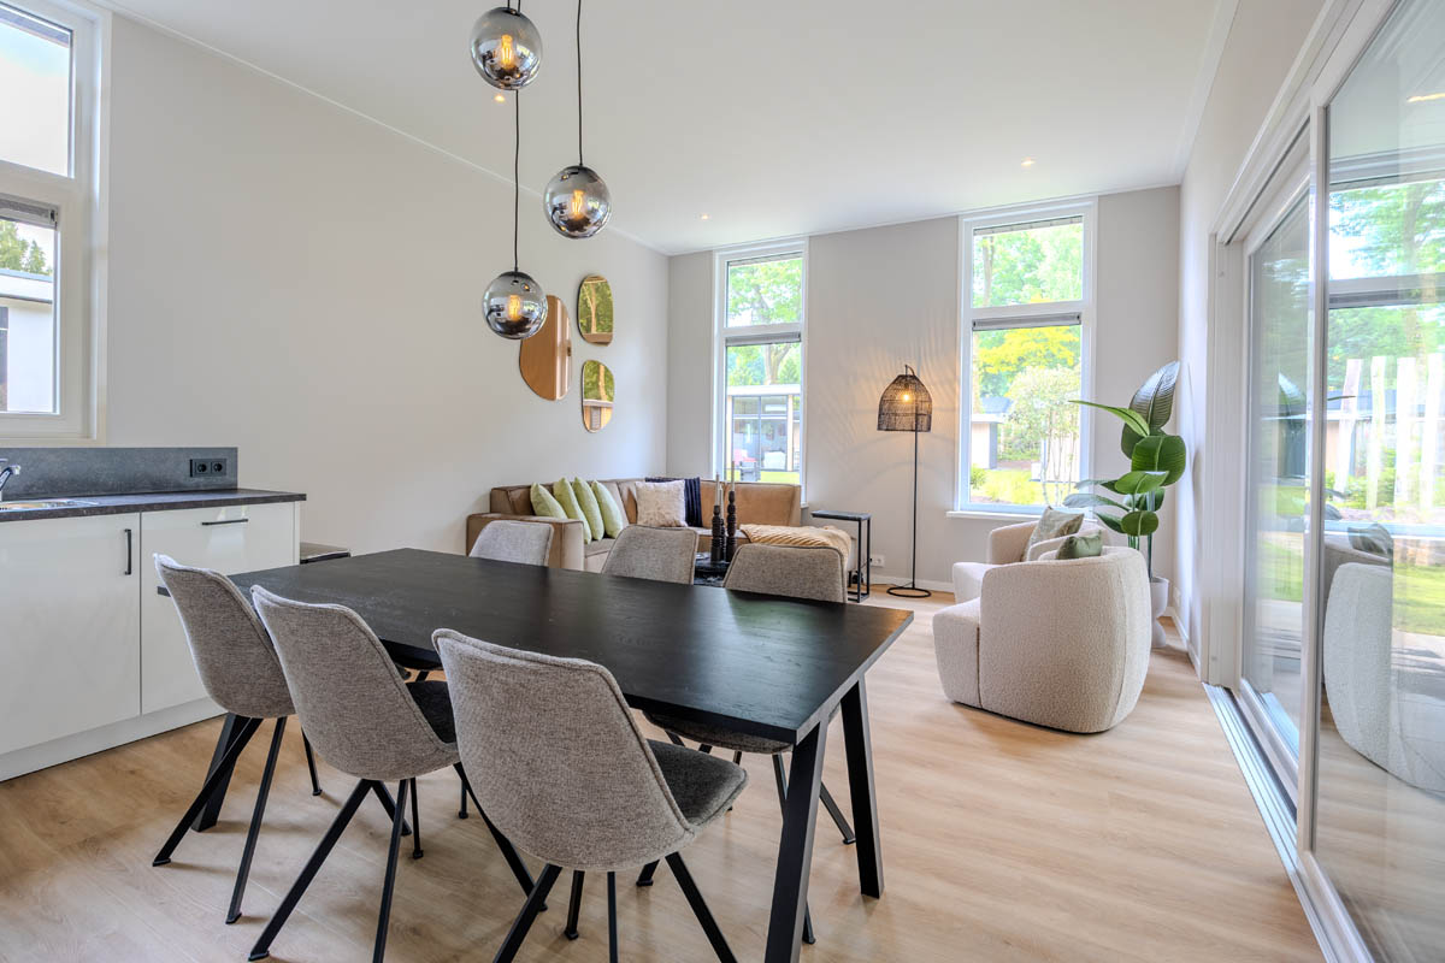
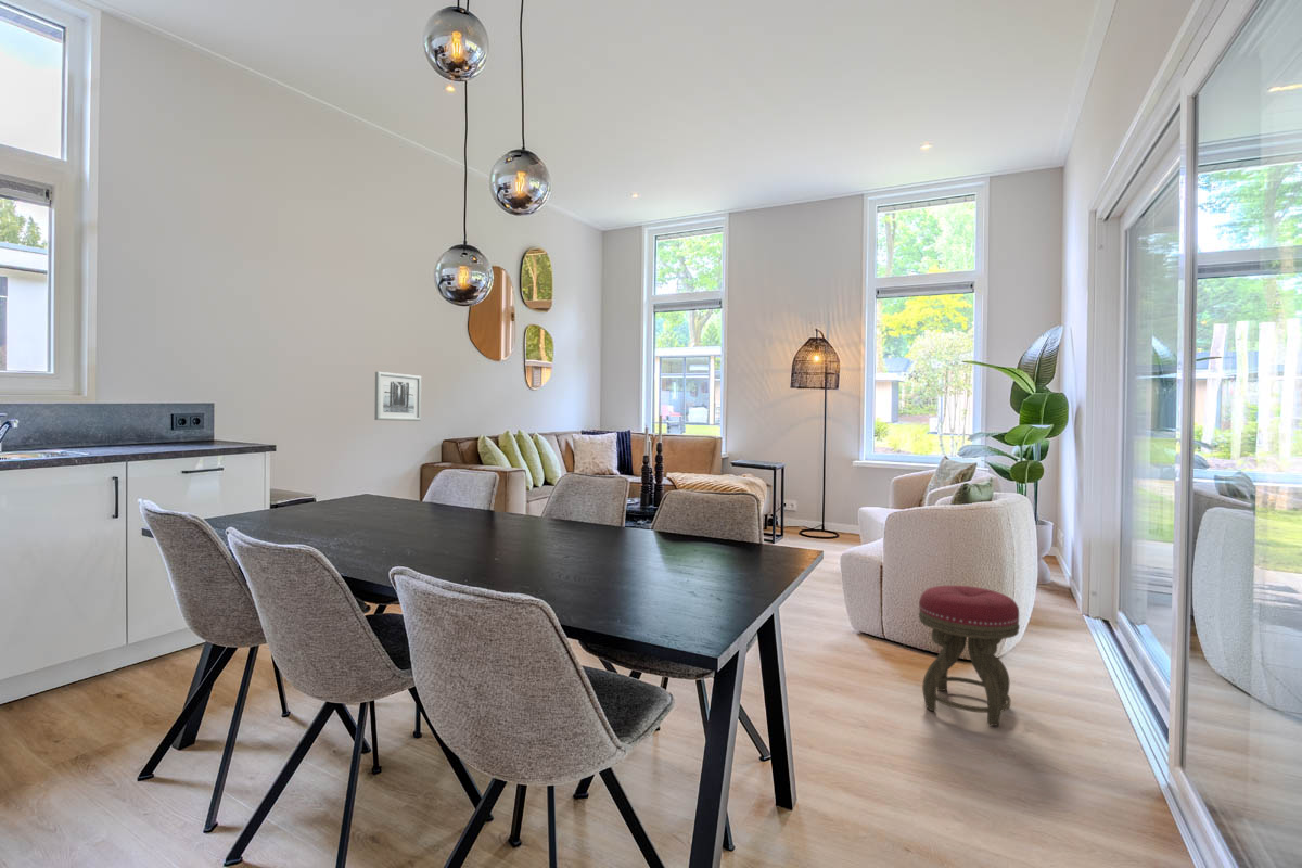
+ stool [918,585,1021,727]
+ wall art [373,371,422,422]
